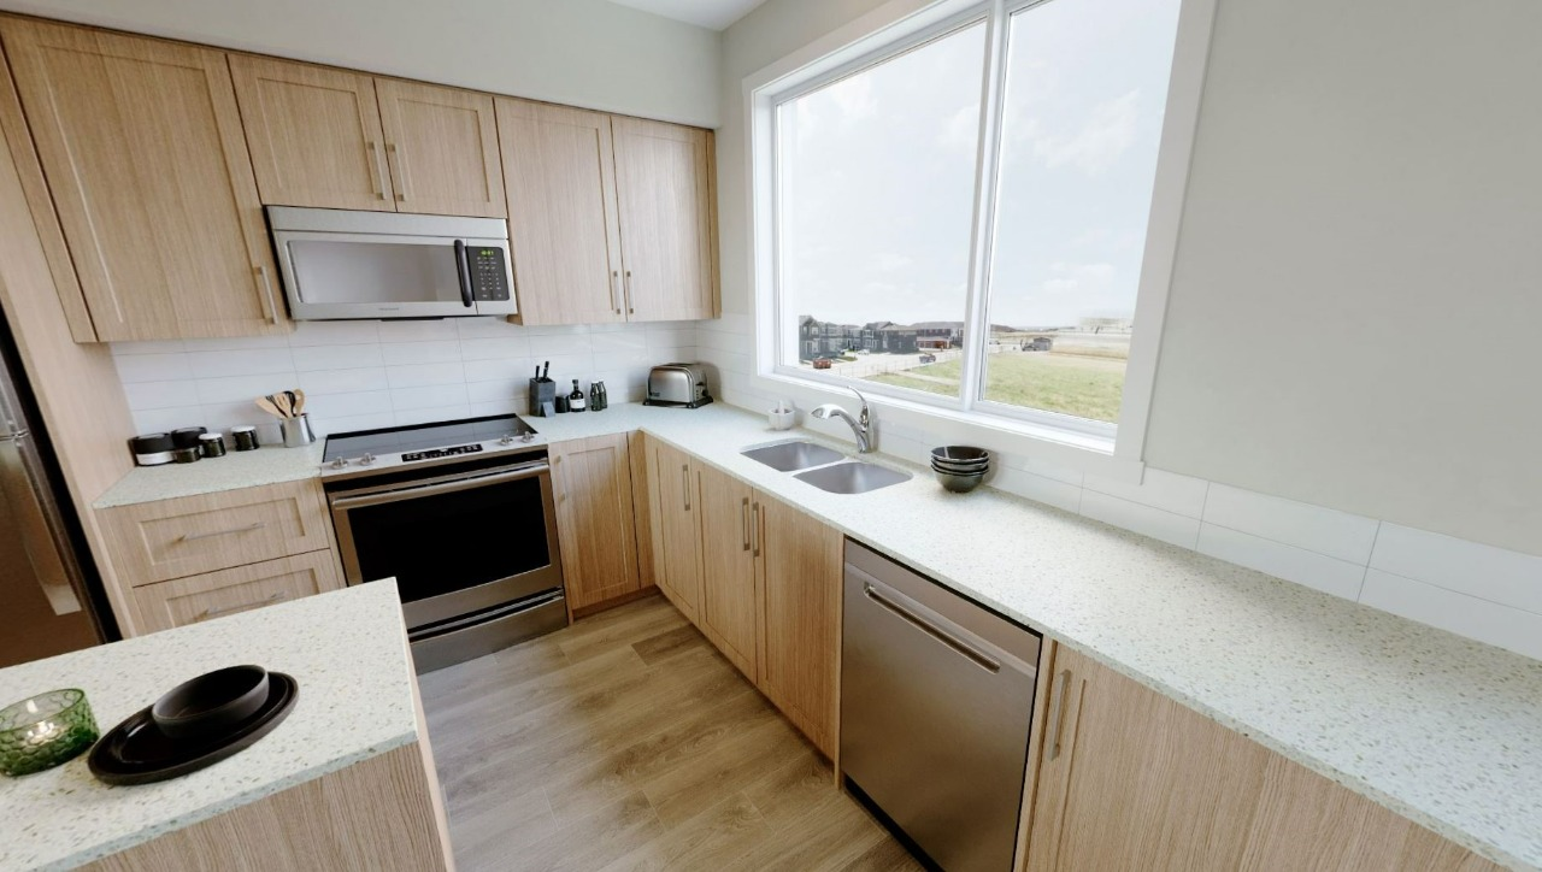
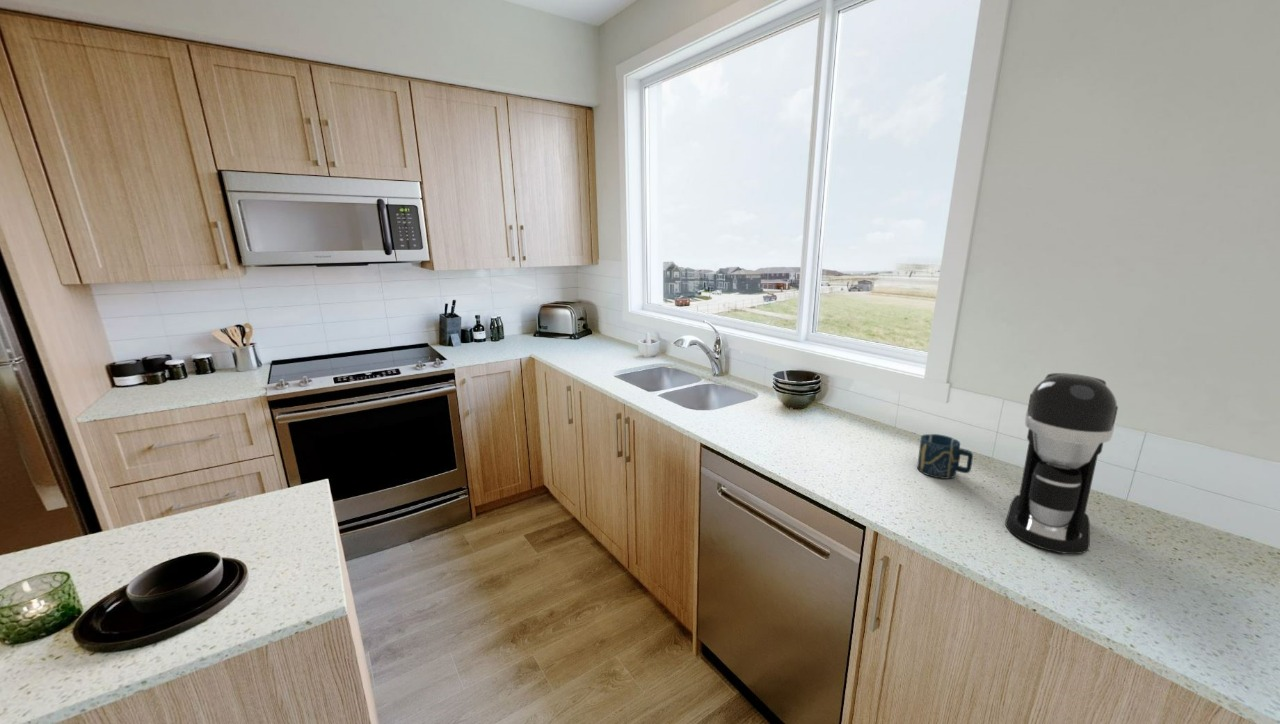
+ cup [916,433,974,480]
+ coffee maker [1004,372,1119,555]
